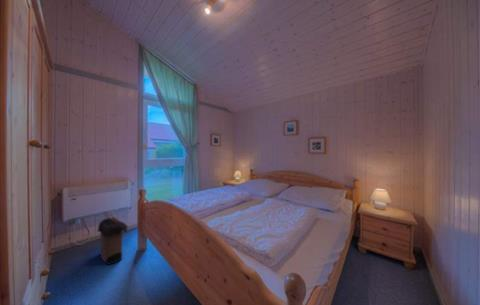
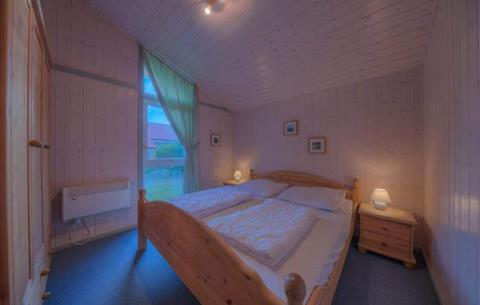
- laundry hamper [97,211,128,266]
